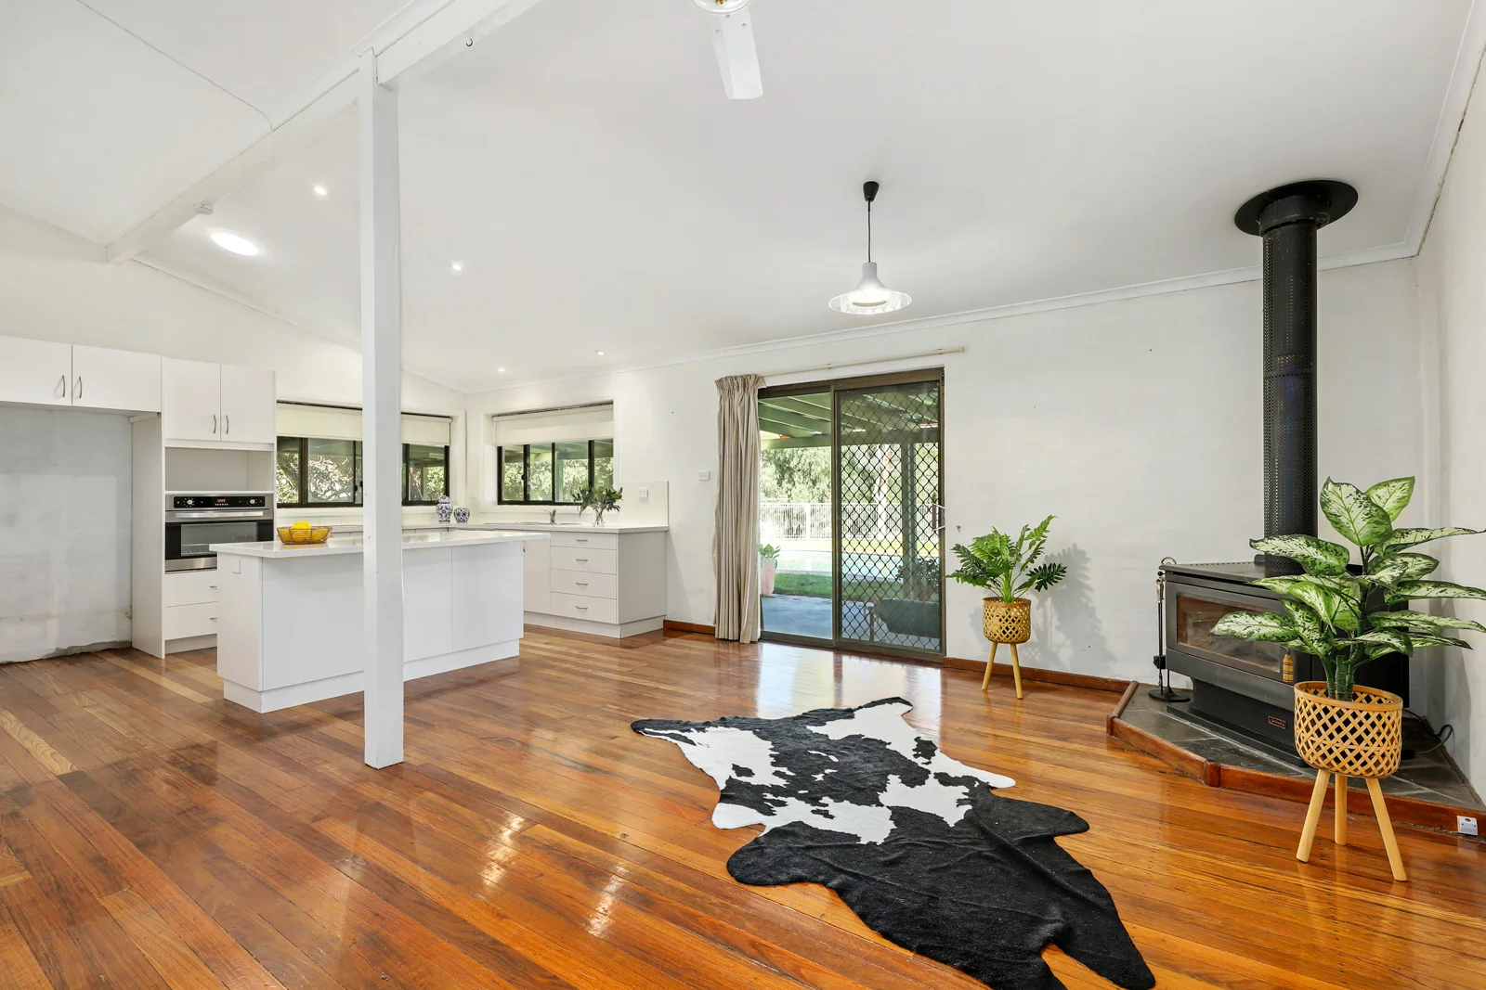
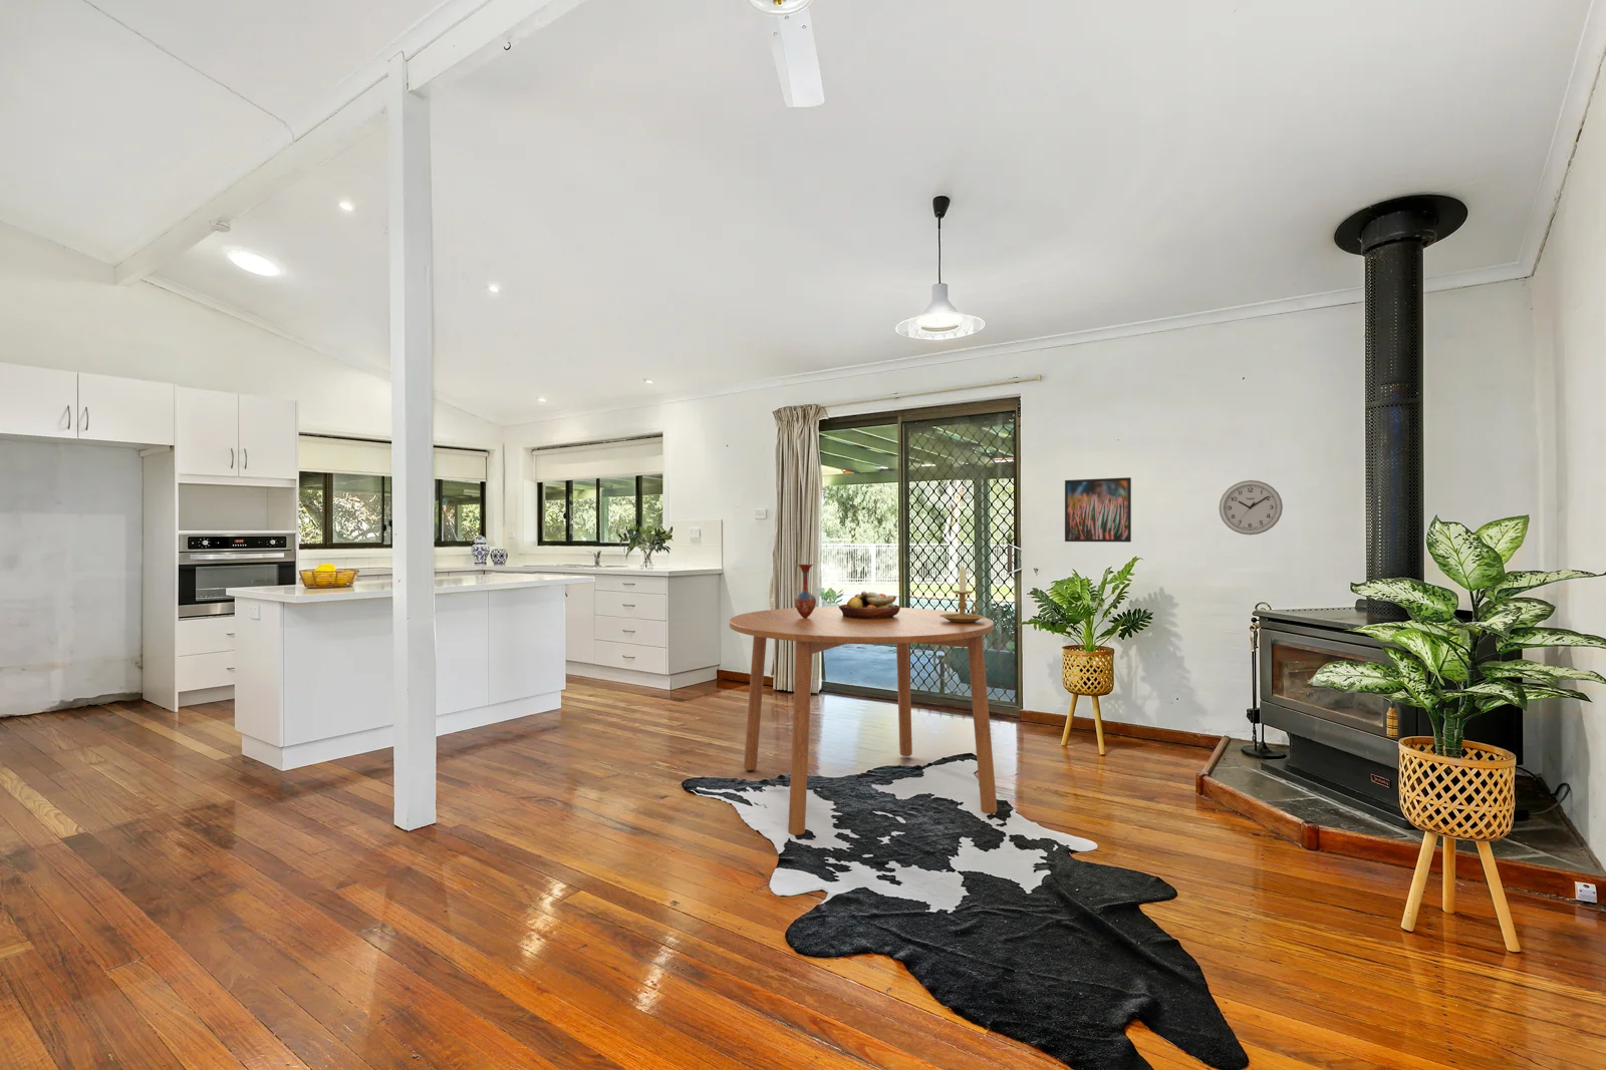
+ dining table [729,605,998,836]
+ candle holder [939,567,986,622]
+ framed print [1063,476,1133,543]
+ wall clock [1219,479,1283,535]
+ vase [793,564,817,619]
+ fruit bowl [838,591,901,619]
